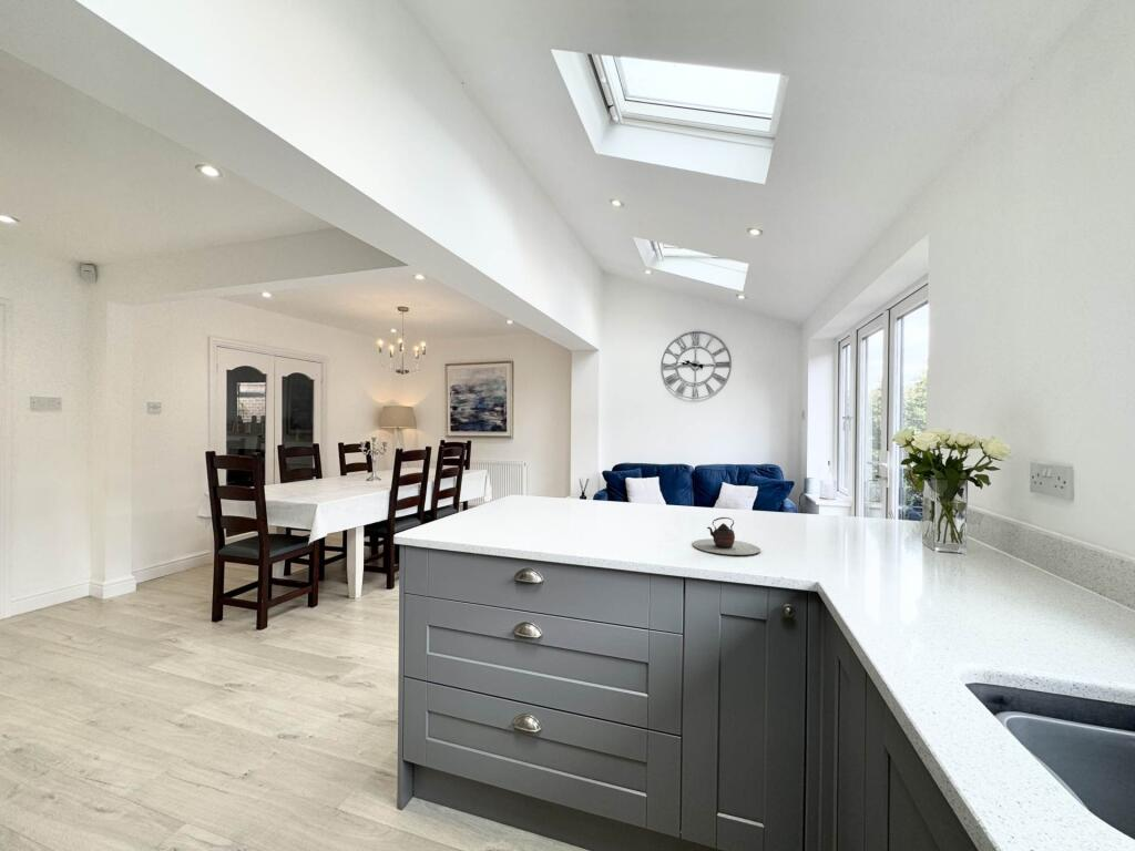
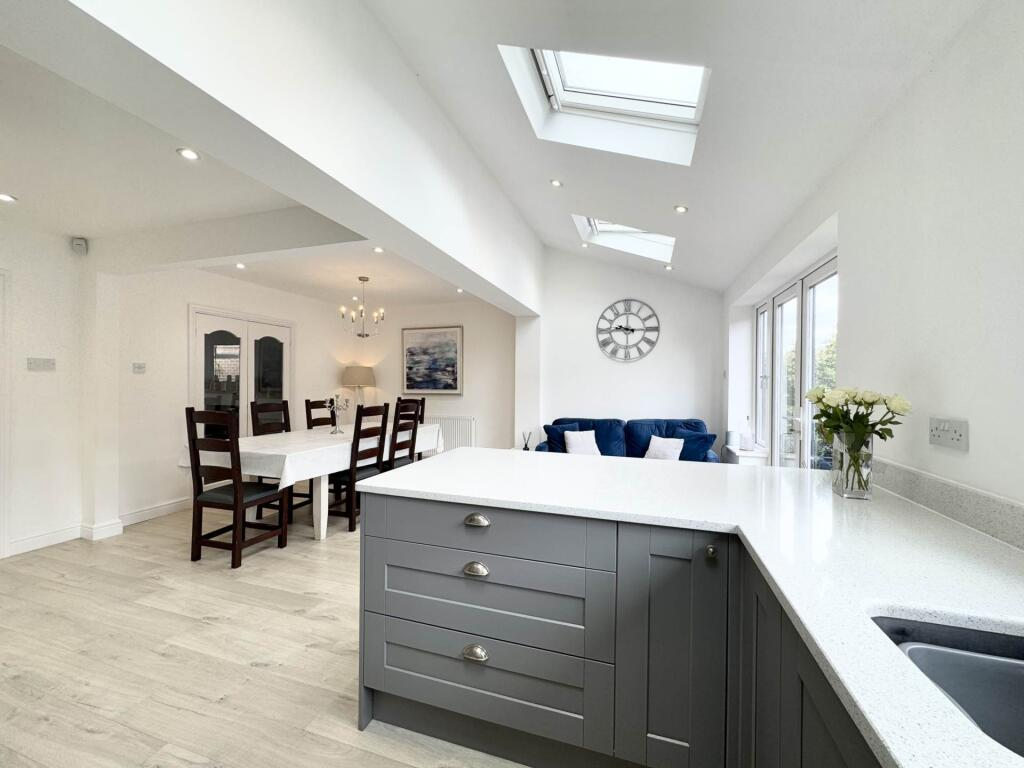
- teapot [692,516,761,556]
